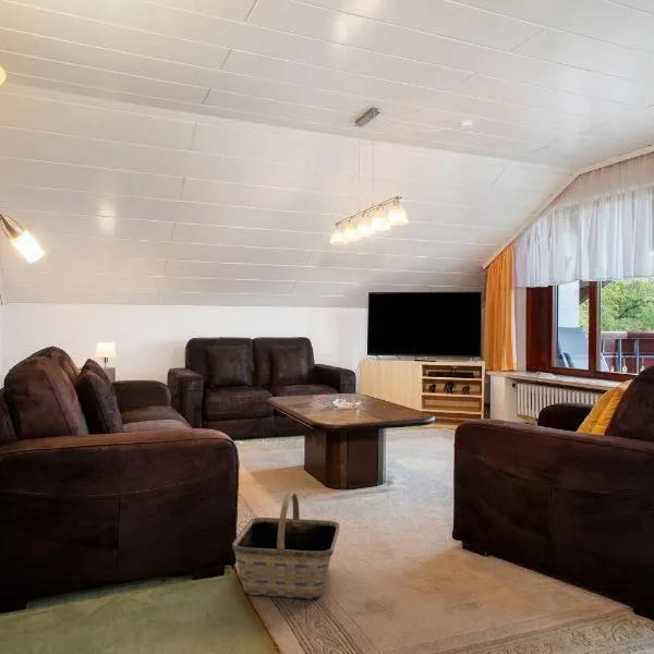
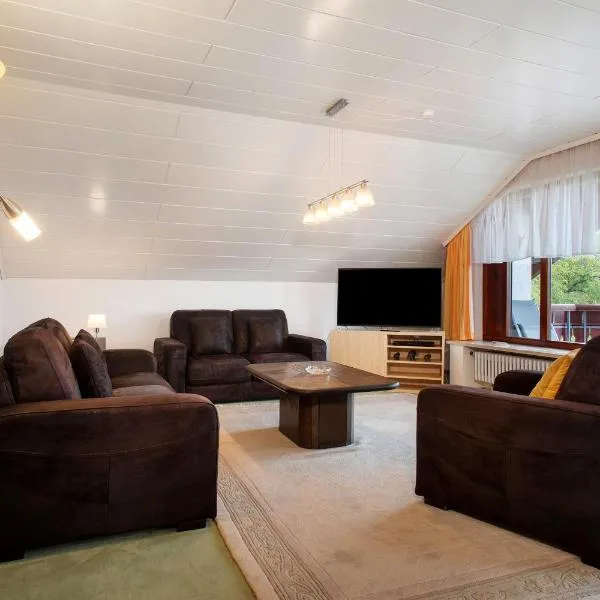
- basket [231,492,341,600]
